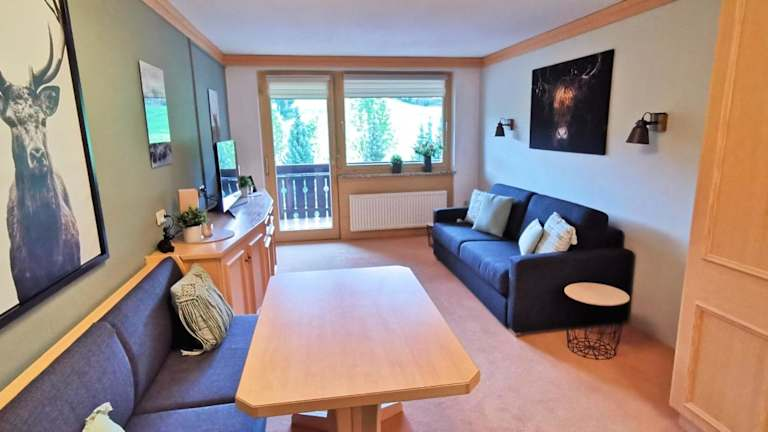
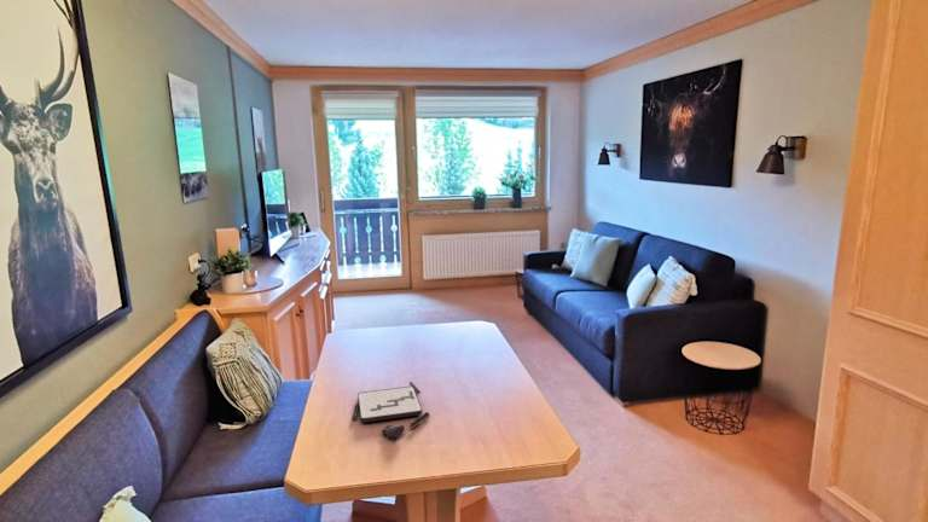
+ board game [350,381,431,439]
